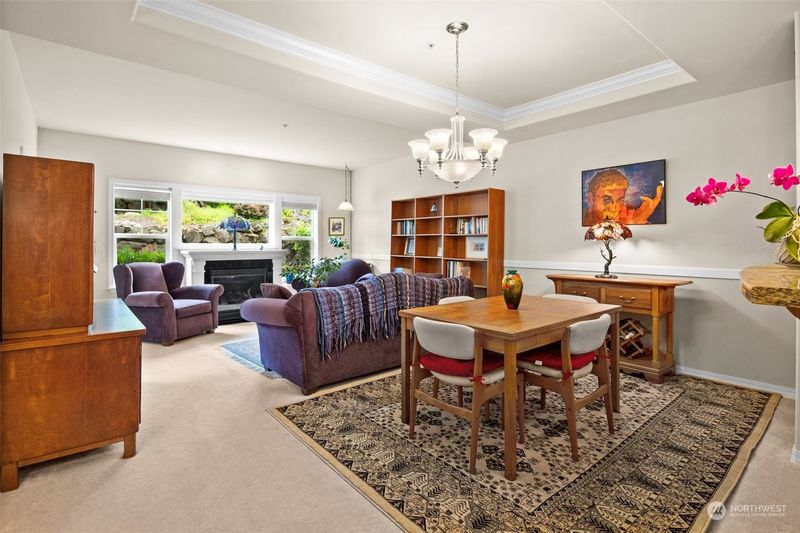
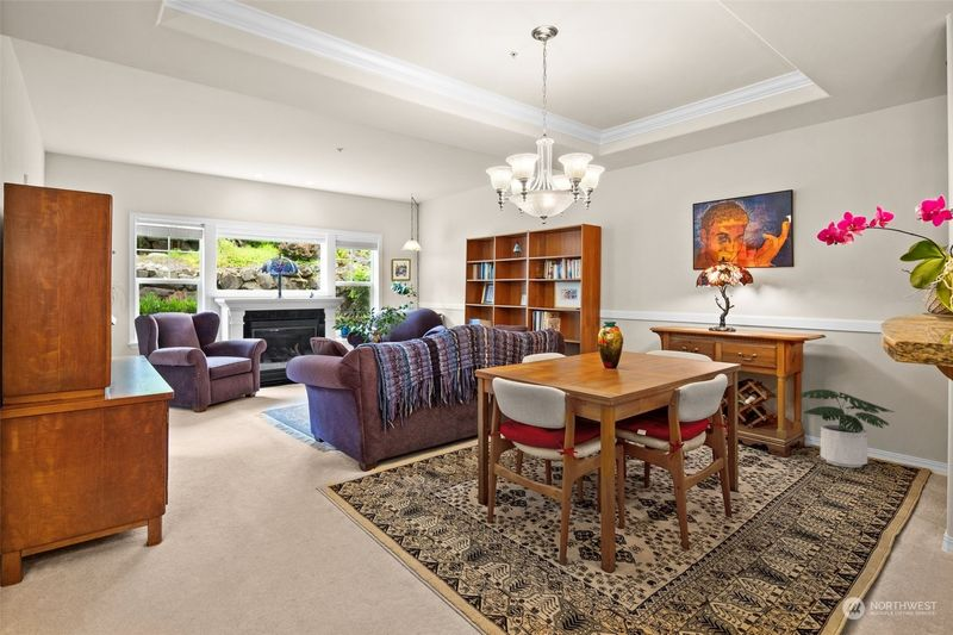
+ potted plant [796,388,895,469]
